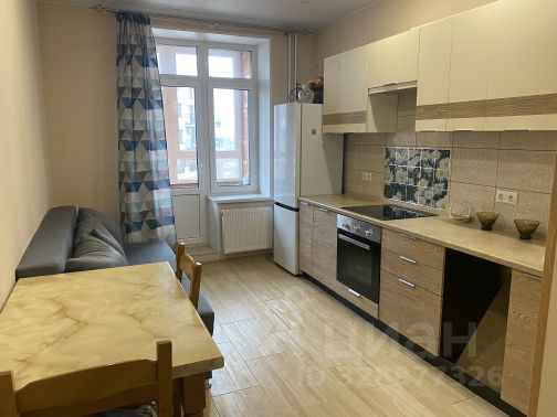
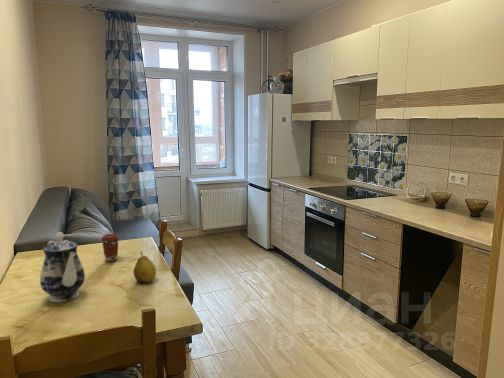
+ teapot [39,231,86,303]
+ coffee cup [100,233,120,263]
+ fruit [133,251,157,283]
